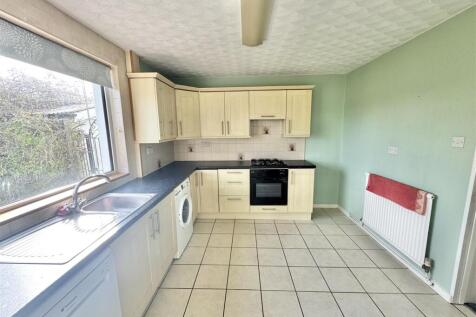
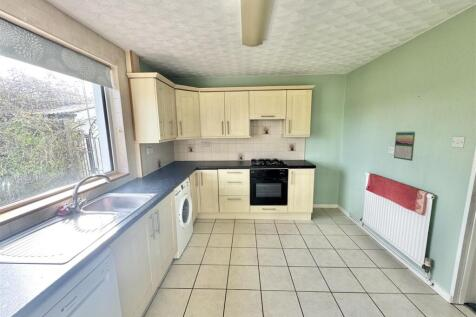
+ calendar [393,130,416,162]
